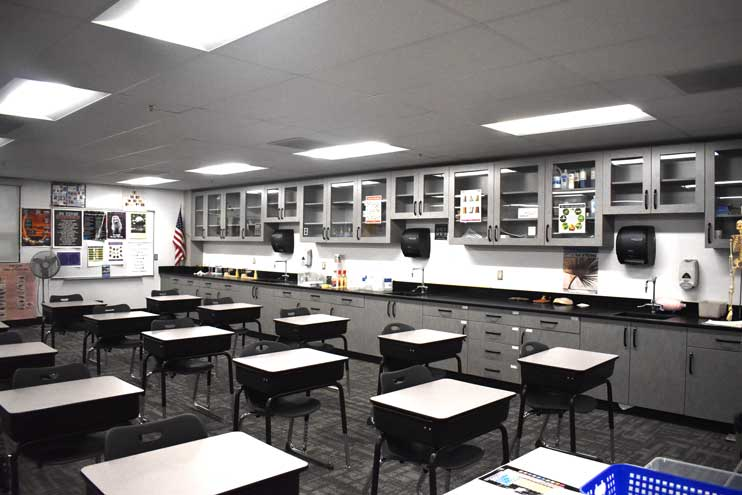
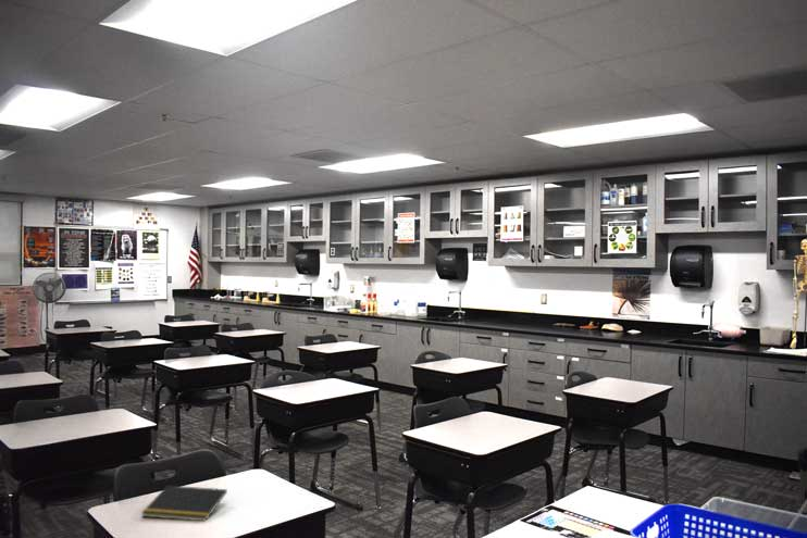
+ notepad [140,485,228,522]
